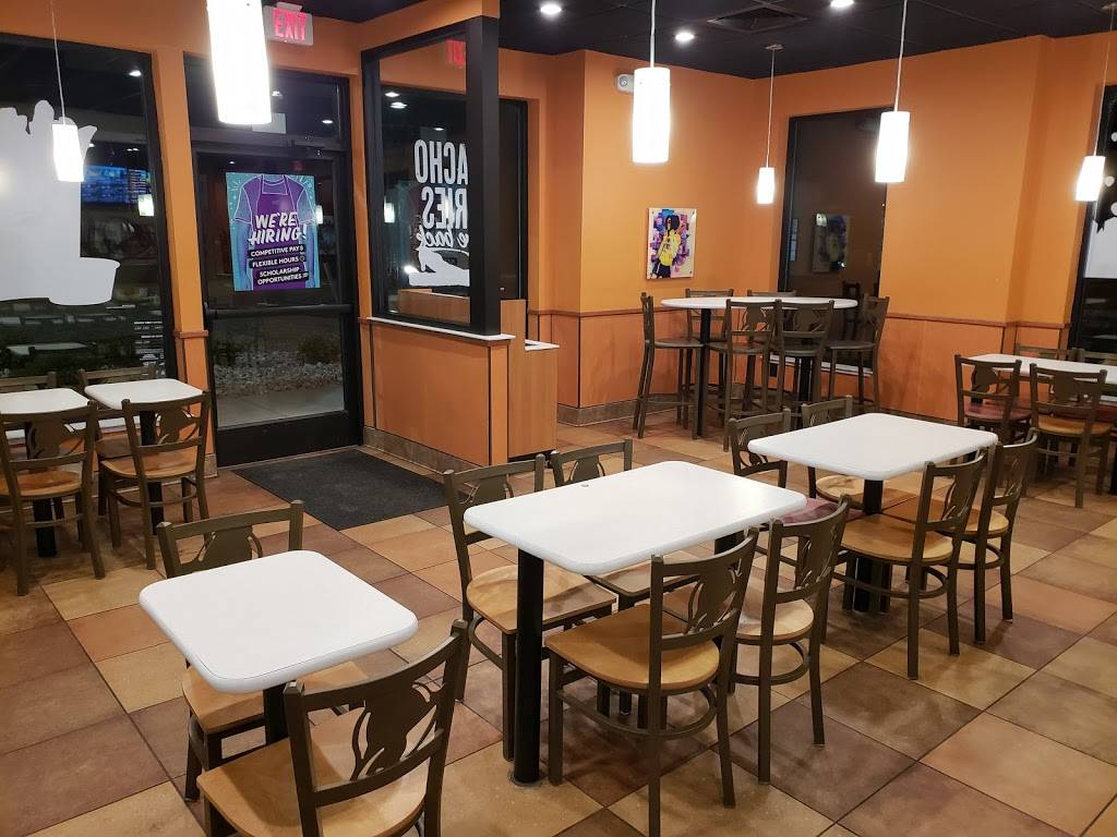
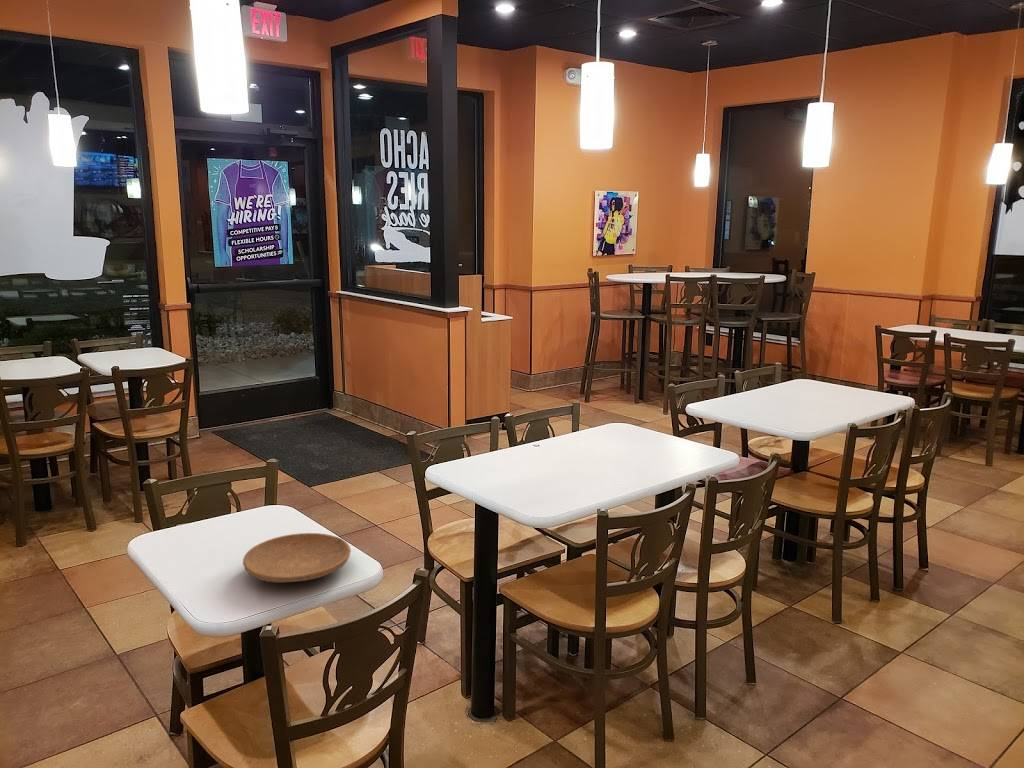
+ plate [242,532,352,584]
